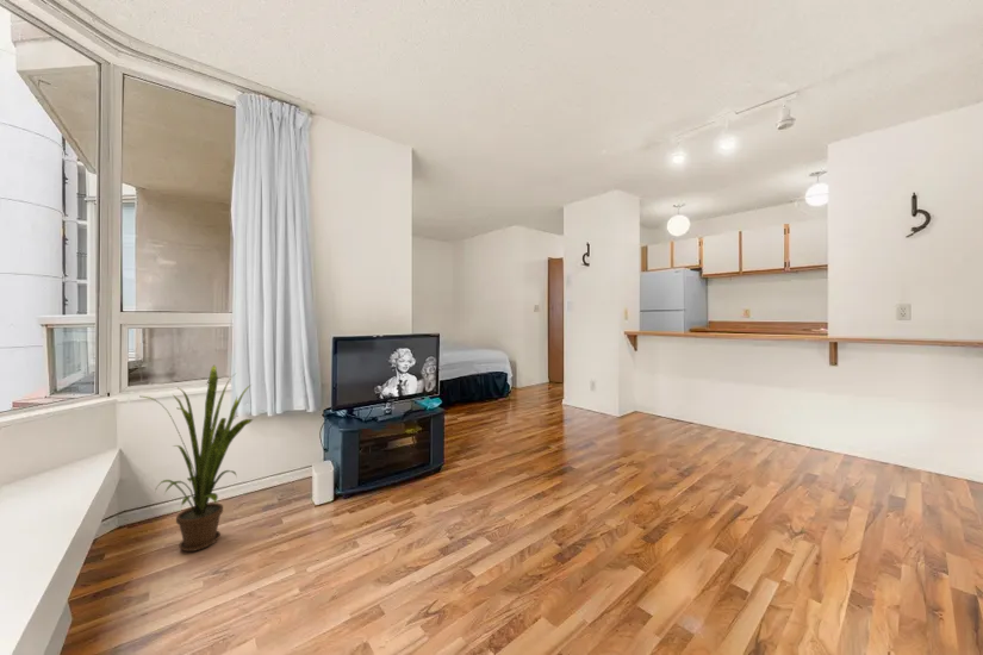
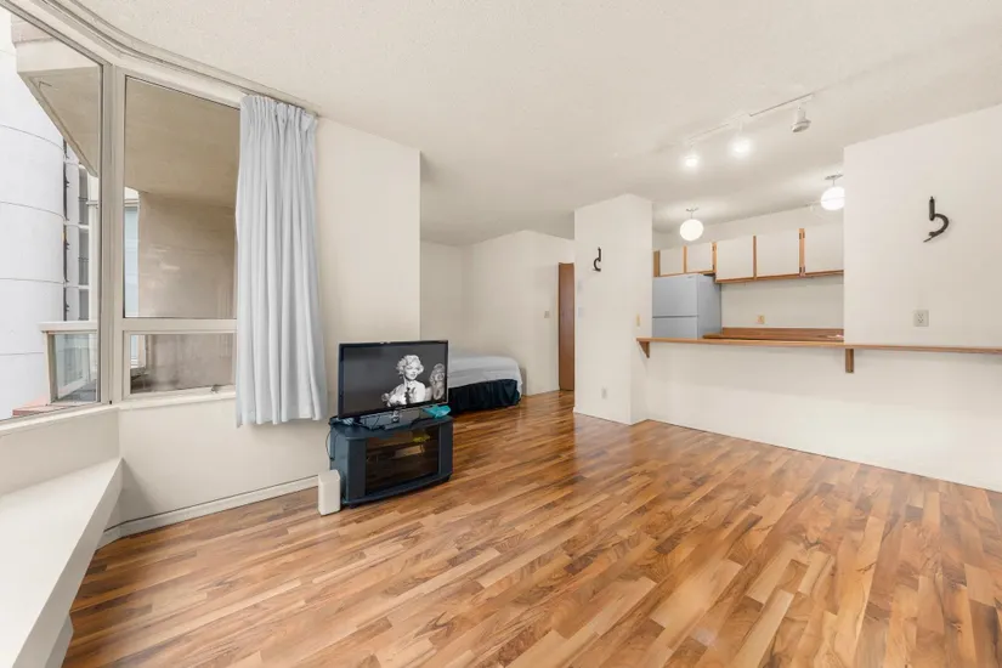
- house plant [141,364,255,553]
